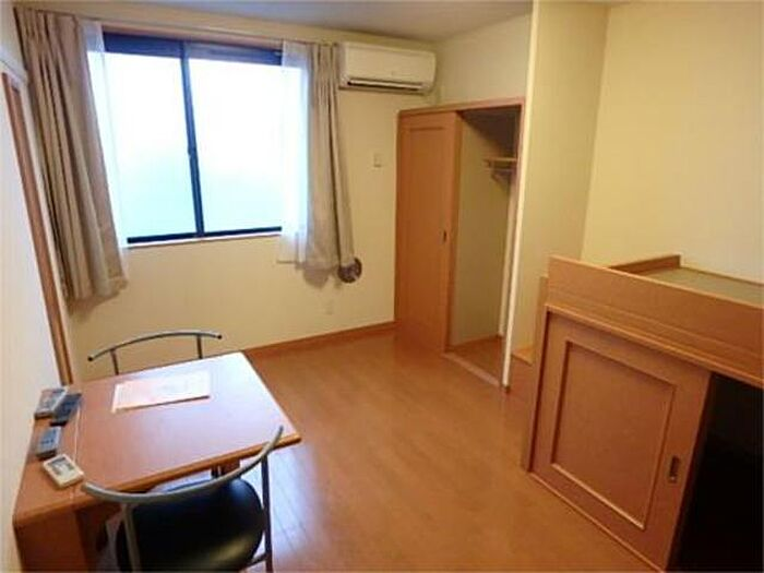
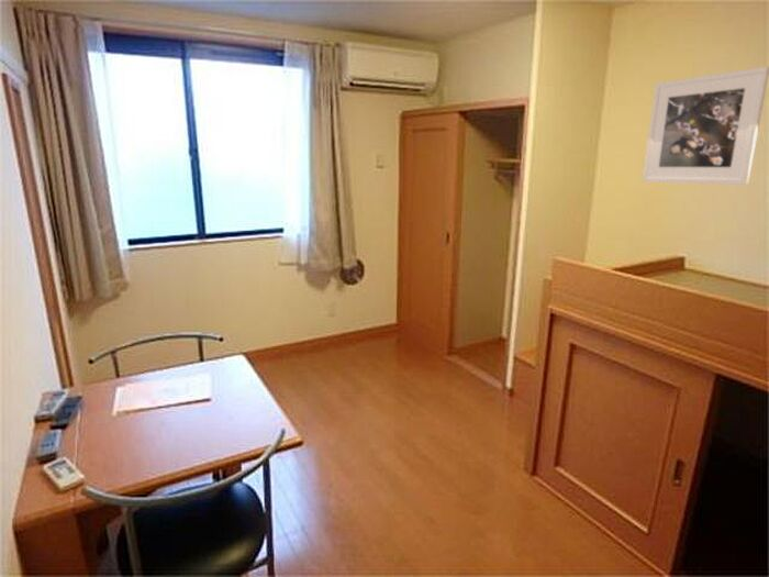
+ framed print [642,65,769,186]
